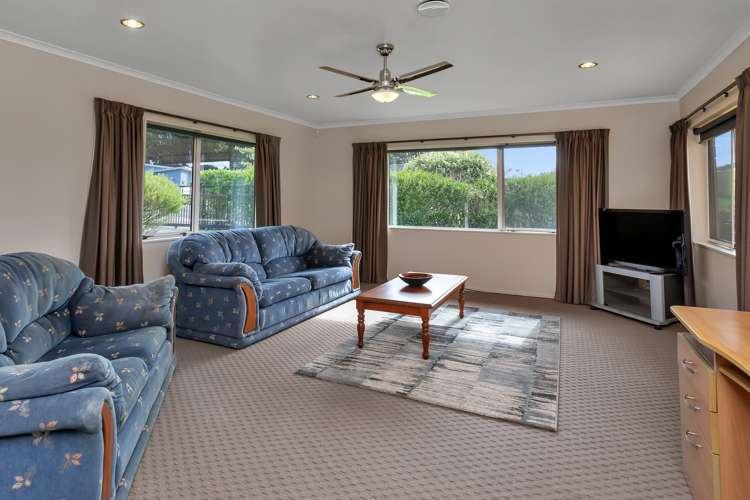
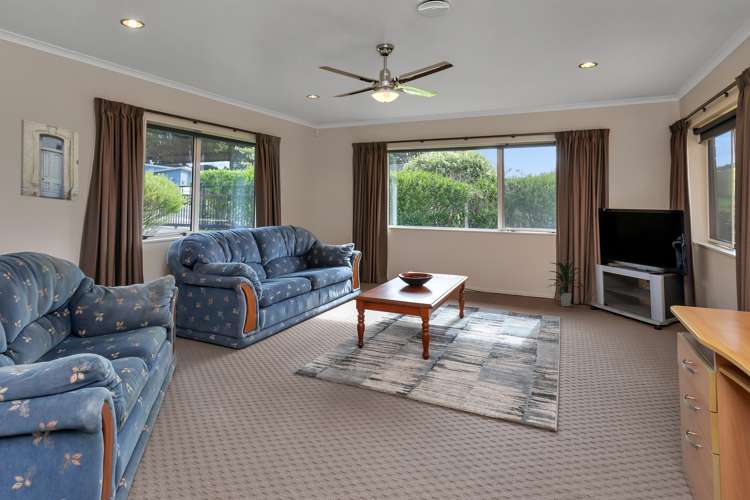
+ indoor plant [547,257,585,307]
+ wall art [20,118,80,202]
